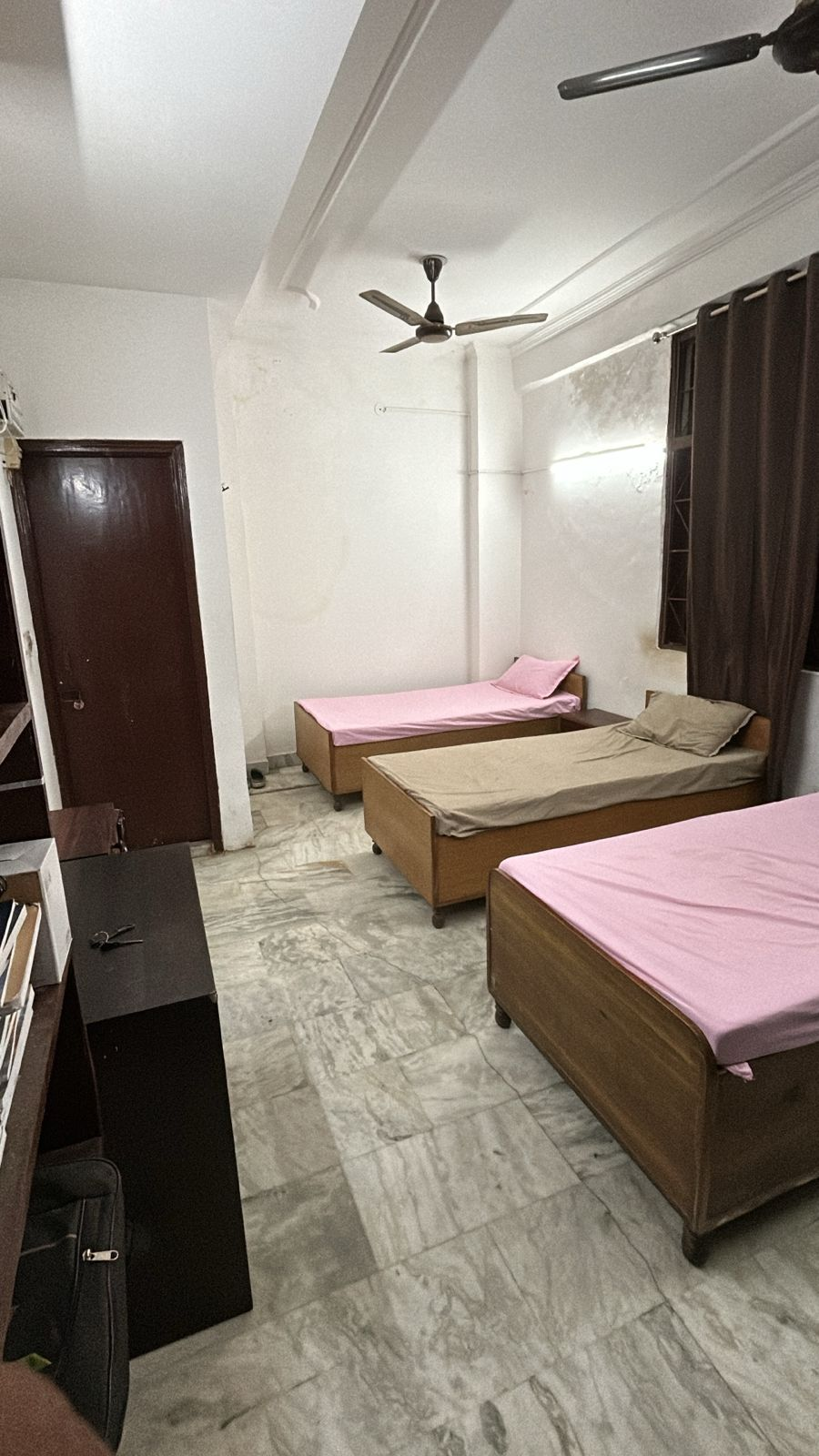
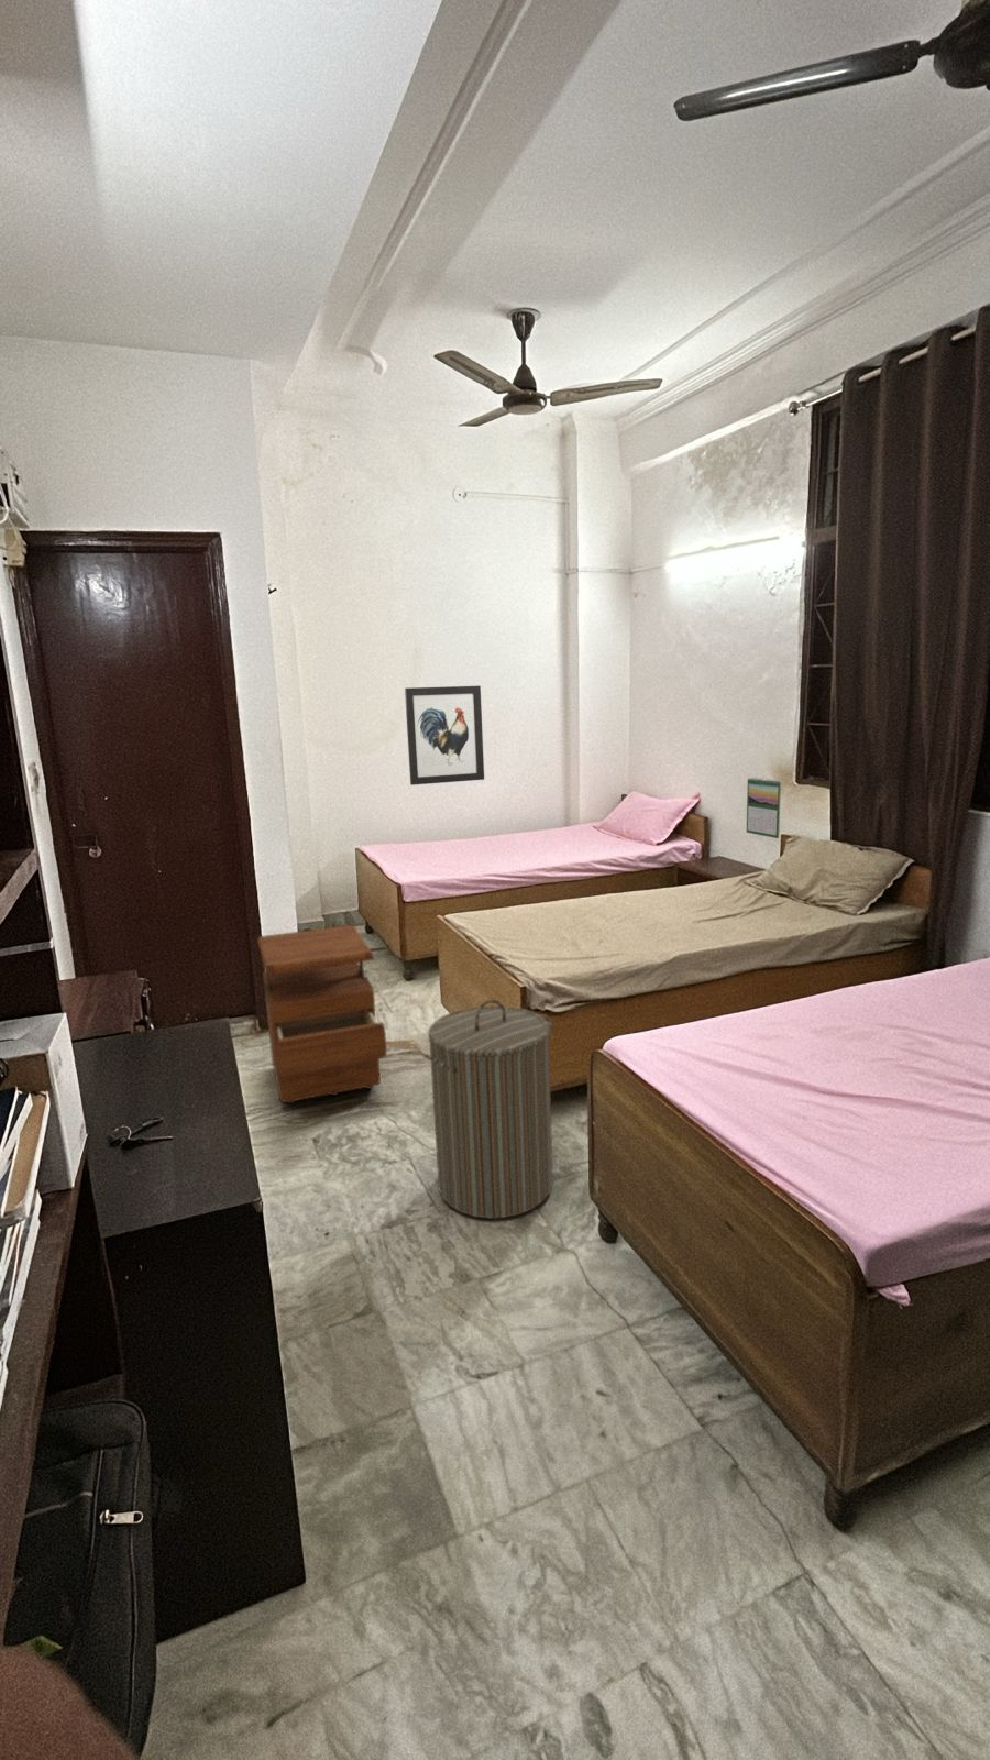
+ calendar [746,776,782,839]
+ laundry hamper [422,997,555,1220]
+ wall art [404,684,485,787]
+ nightstand [256,924,388,1106]
